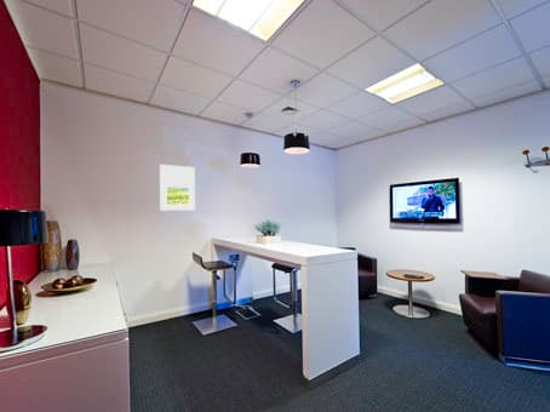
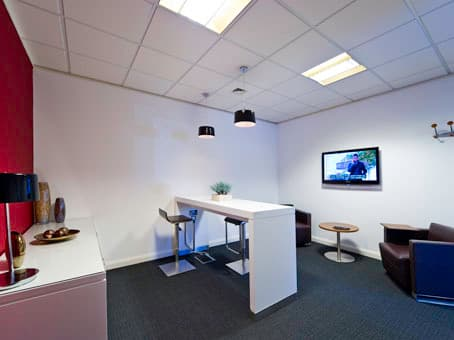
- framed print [159,164,196,212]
